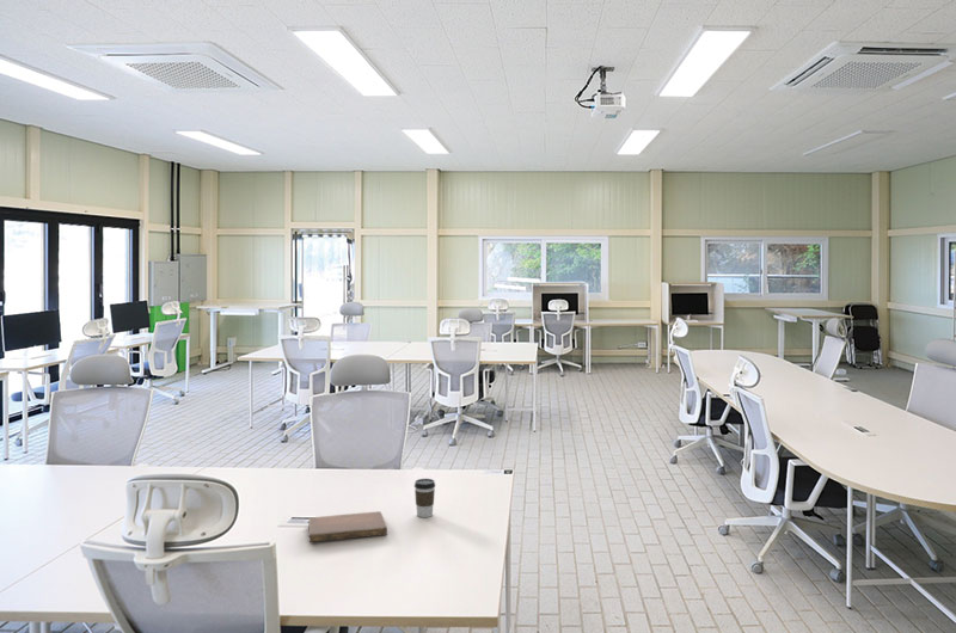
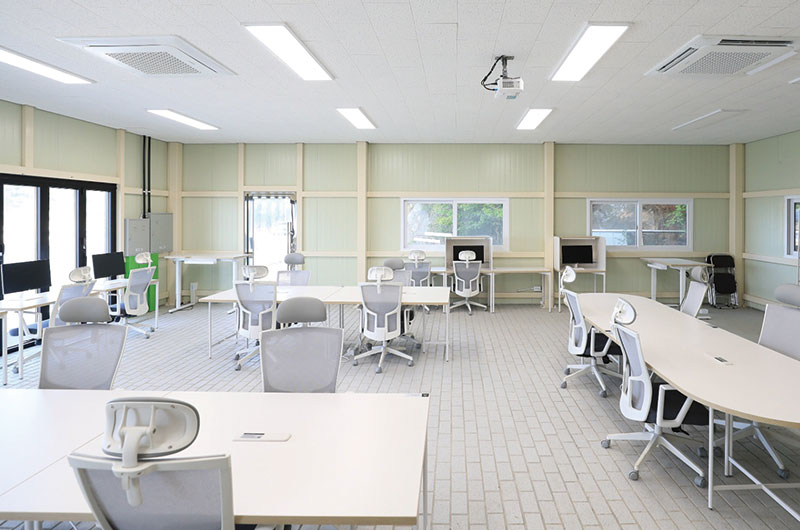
- coffee cup [413,478,436,518]
- notebook [307,510,388,543]
